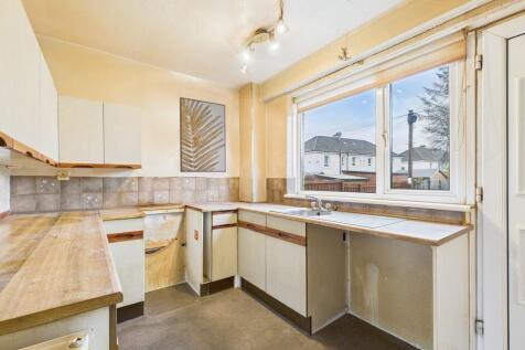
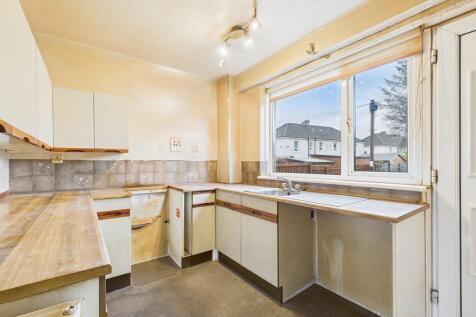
- wall art [179,96,227,173]
